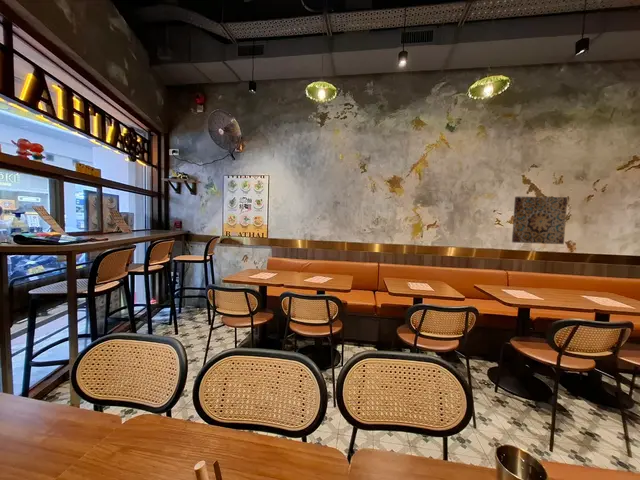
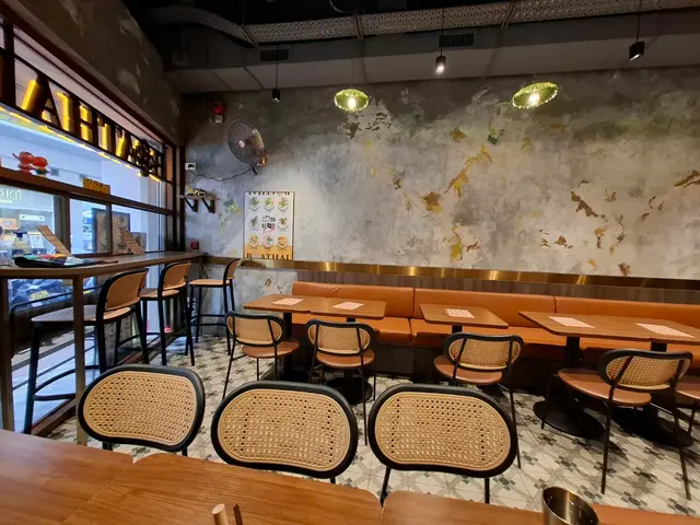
- wall art [511,196,568,245]
